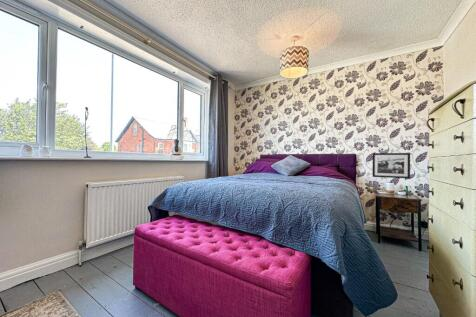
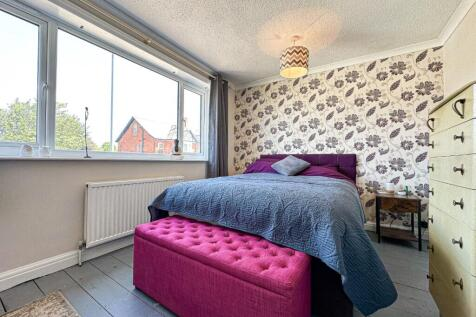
- picture frame [372,152,411,179]
